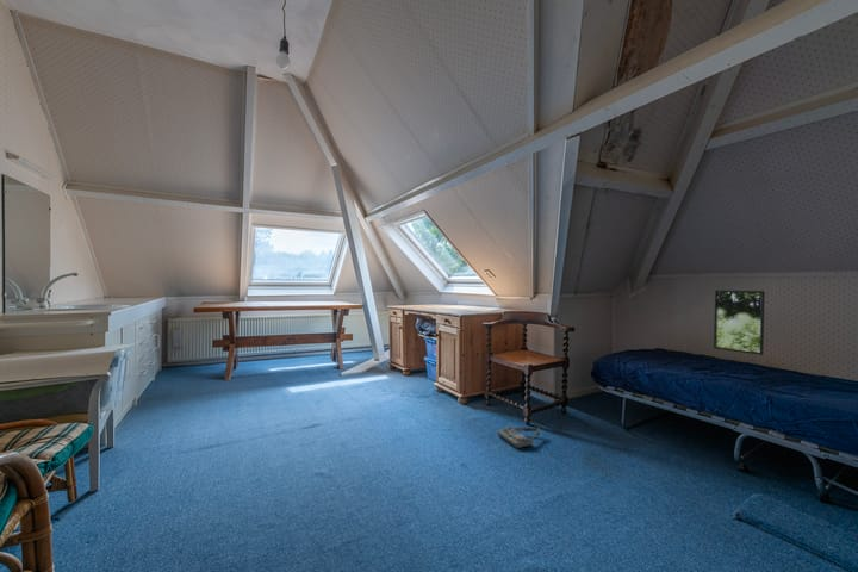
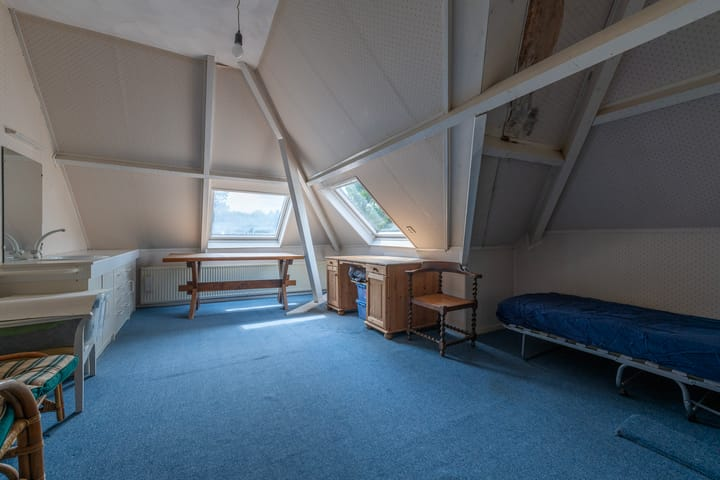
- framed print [713,288,766,356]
- bag [497,425,541,449]
